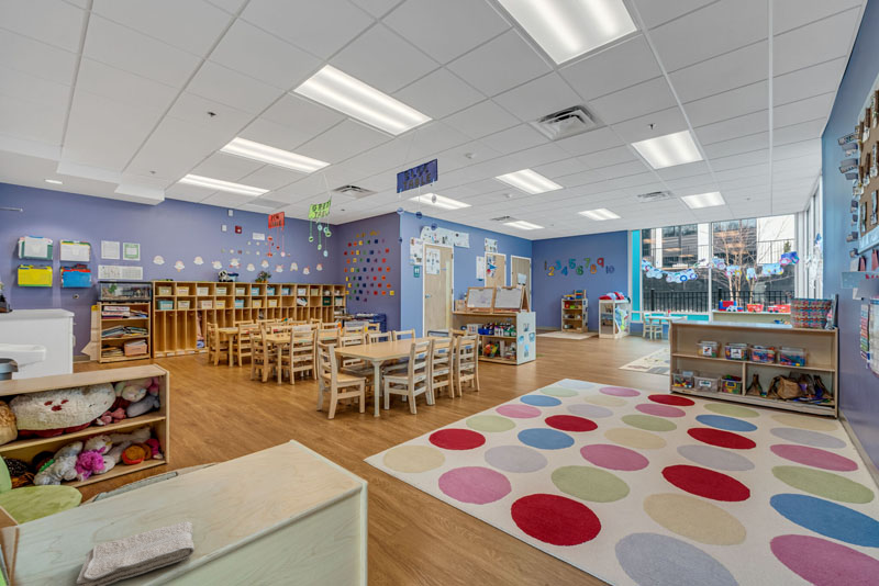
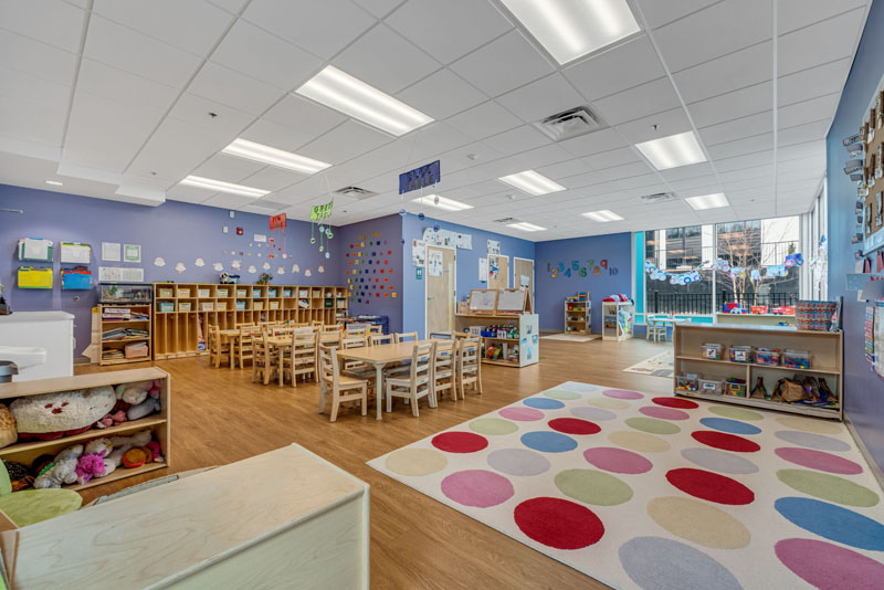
- washcloth [76,520,196,586]
